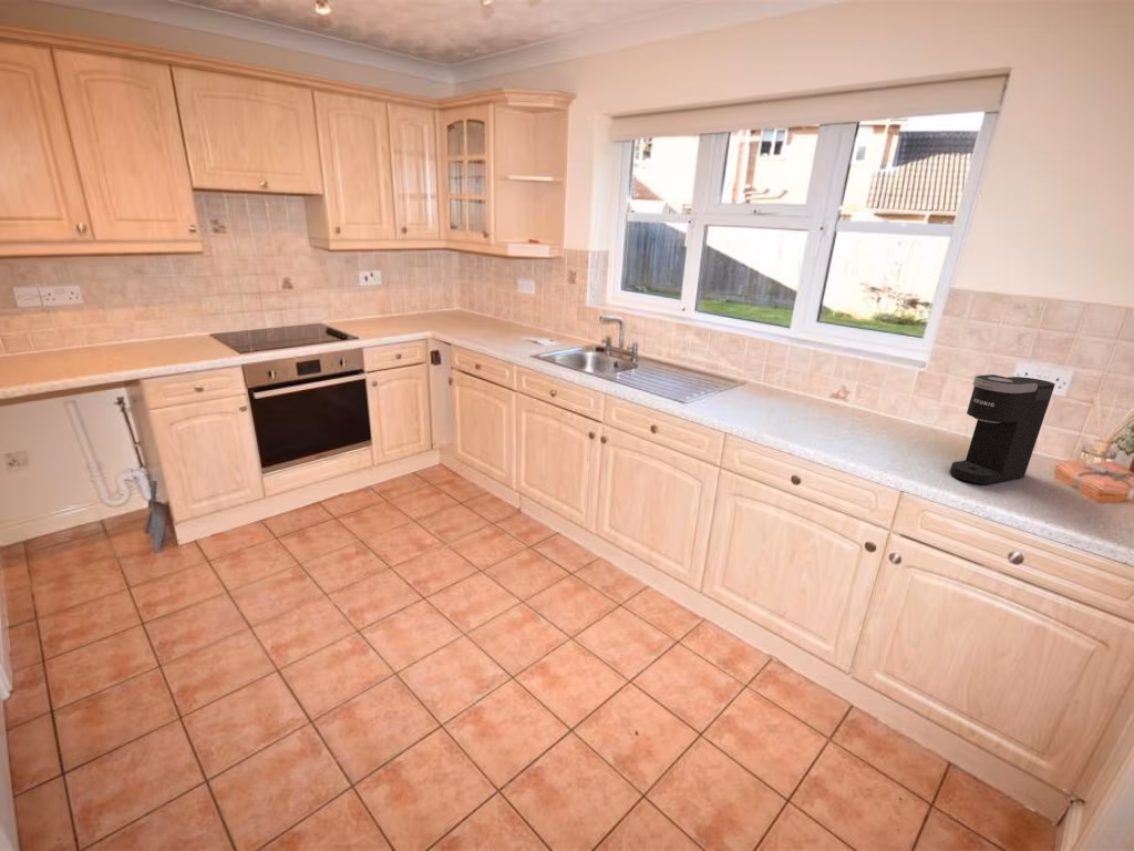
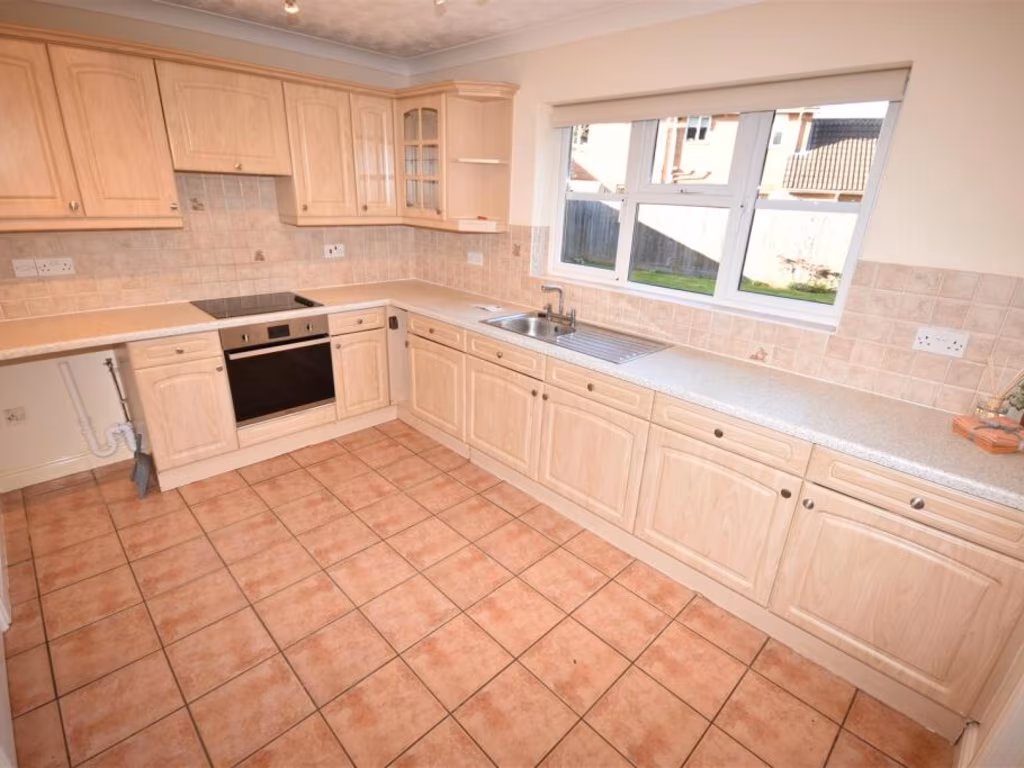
- coffee maker [949,373,1056,485]
